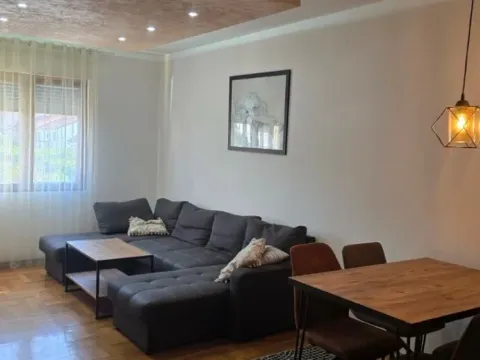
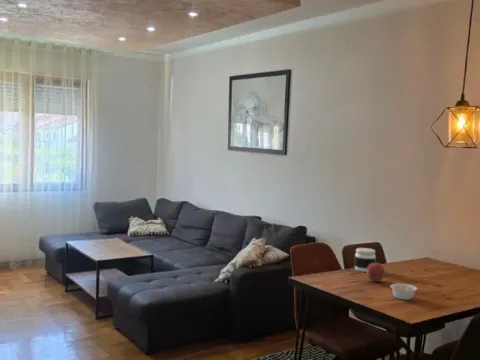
+ legume [389,283,421,301]
+ fruit [366,262,386,282]
+ jar [354,247,377,273]
